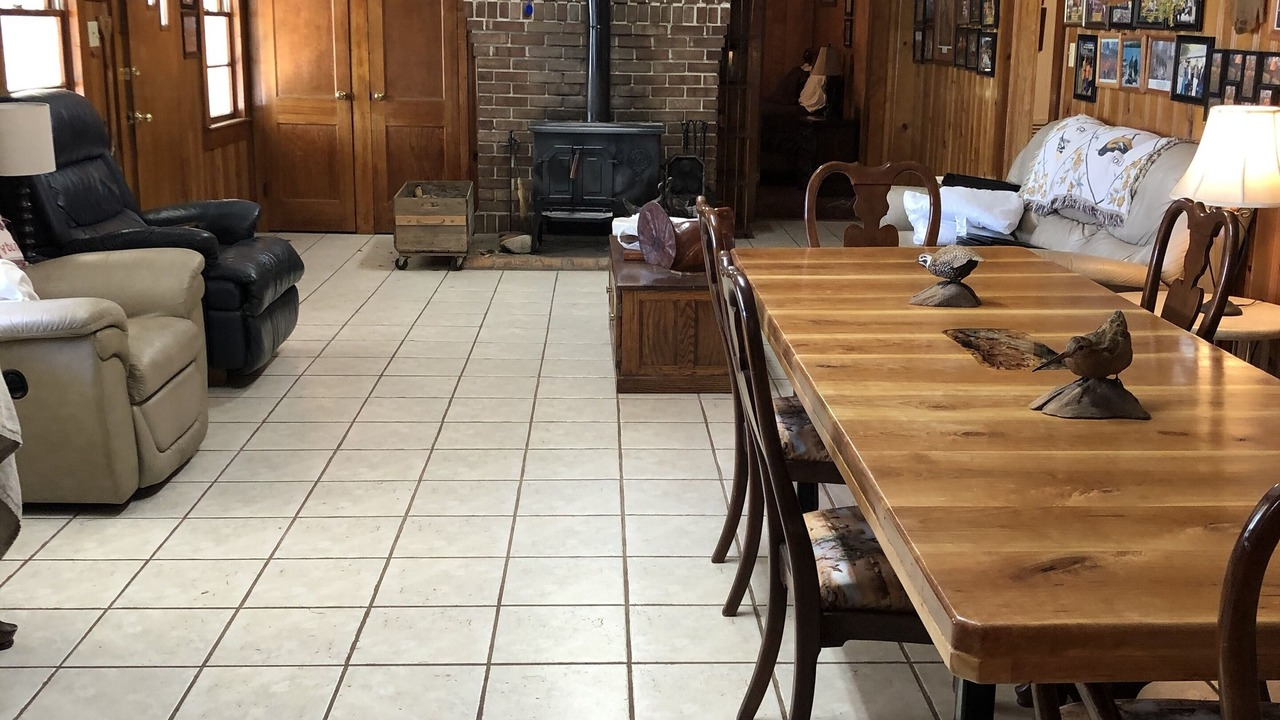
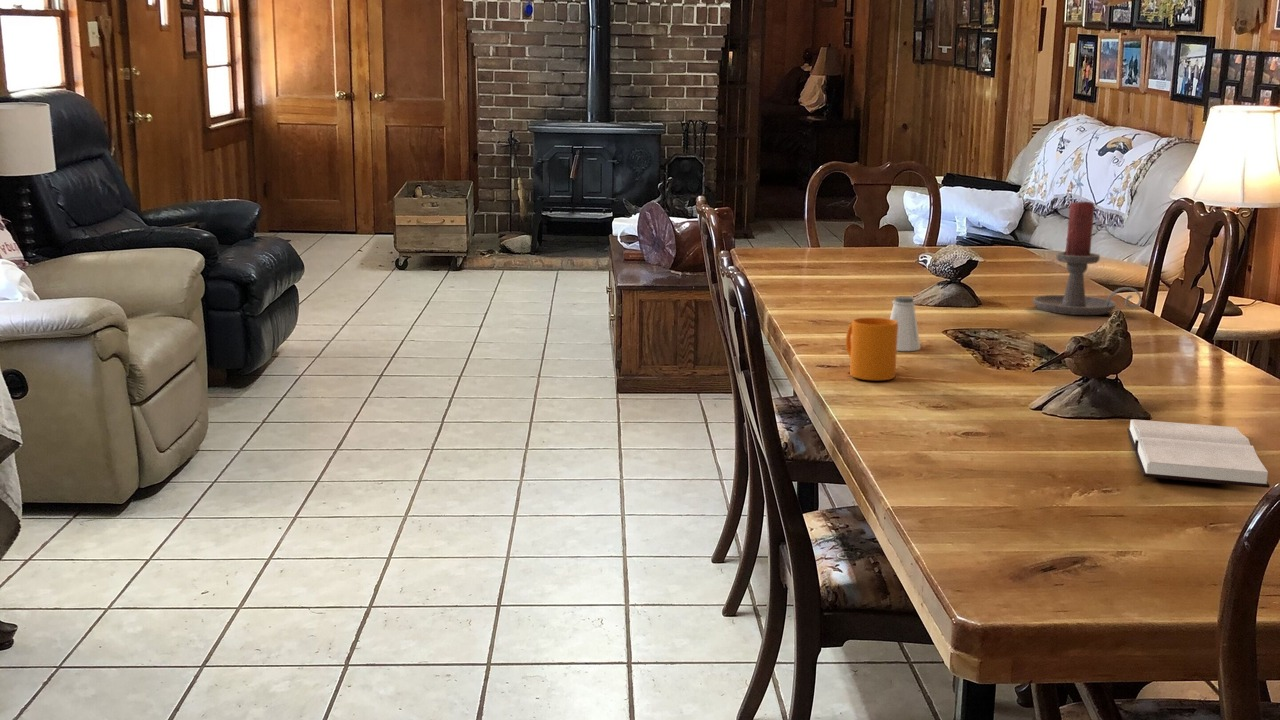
+ mug [845,317,898,381]
+ hardback book [1126,419,1271,489]
+ candle holder [1032,199,1143,316]
+ saltshaker [889,295,922,352]
